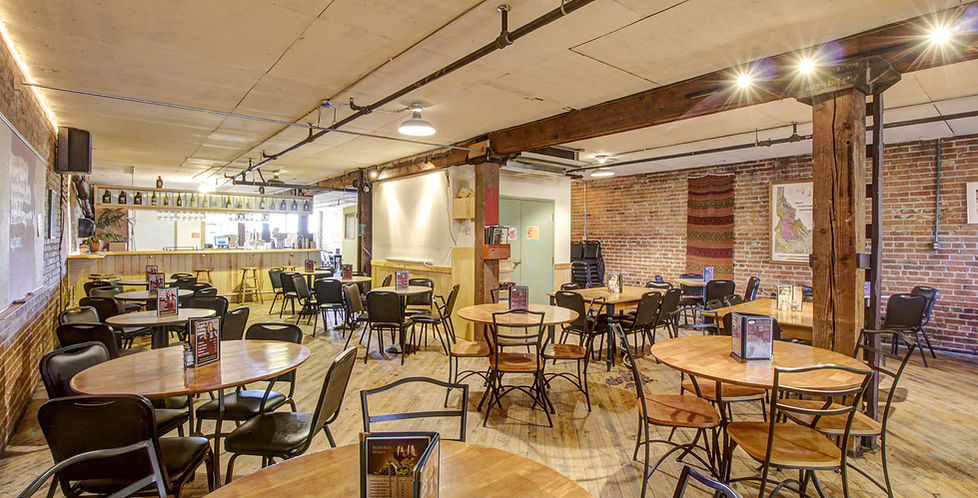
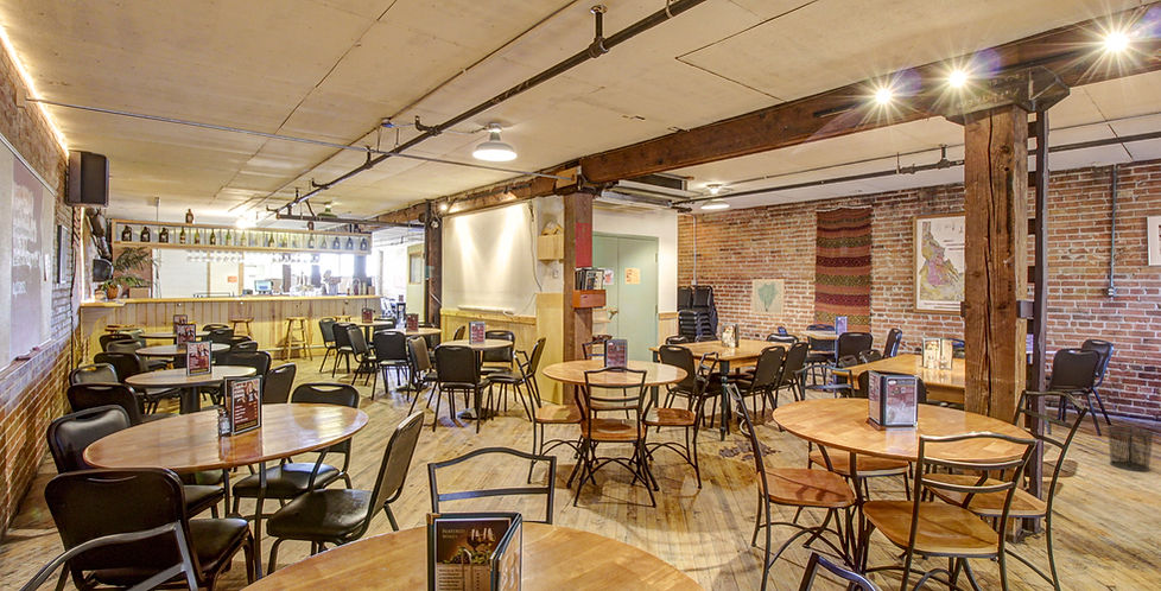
+ waste bin [1105,425,1156,472]
+ wall art [750,278,786,317]
